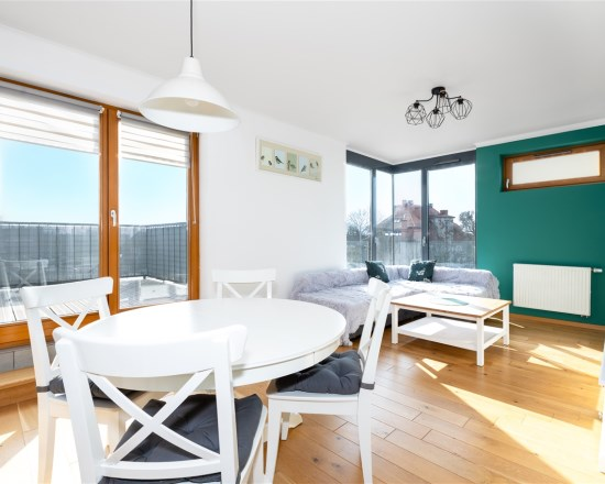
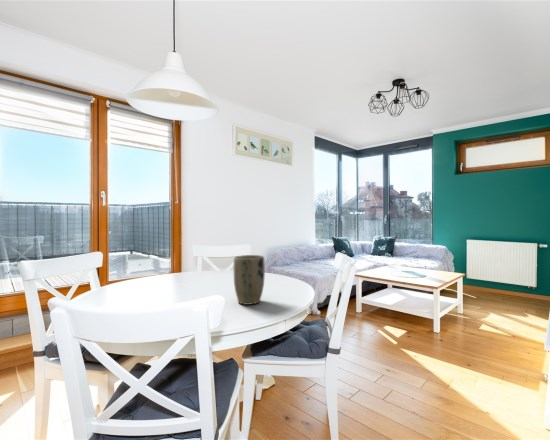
+ plant pot [233,254,266,306]
